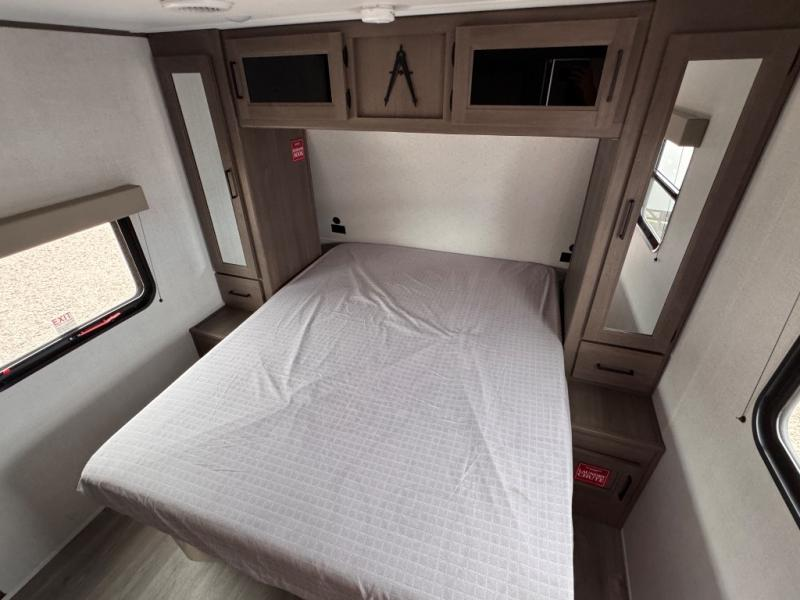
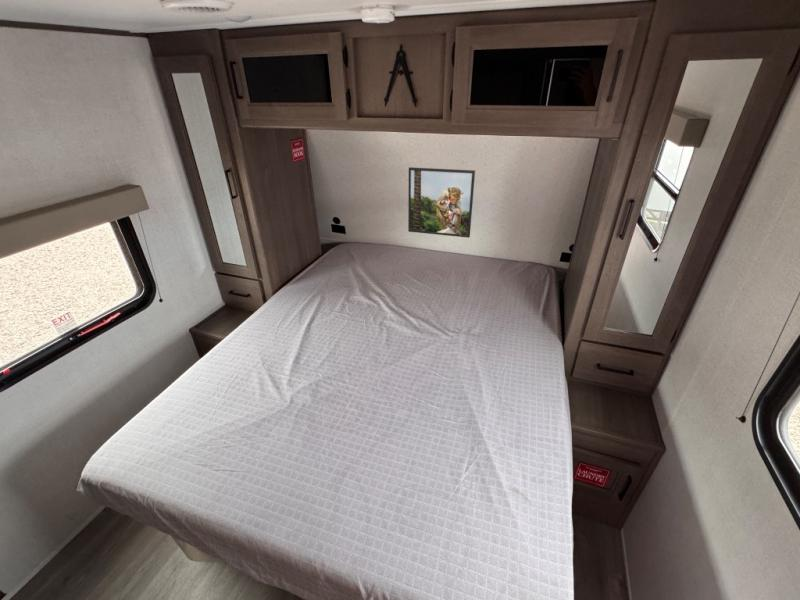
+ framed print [407,166,476,239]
